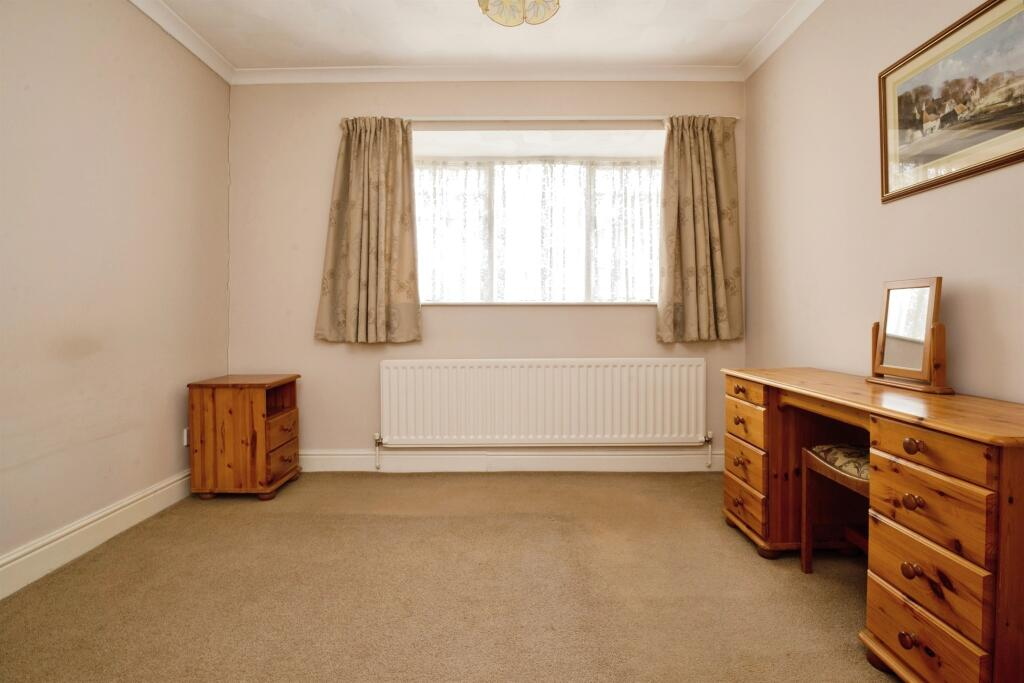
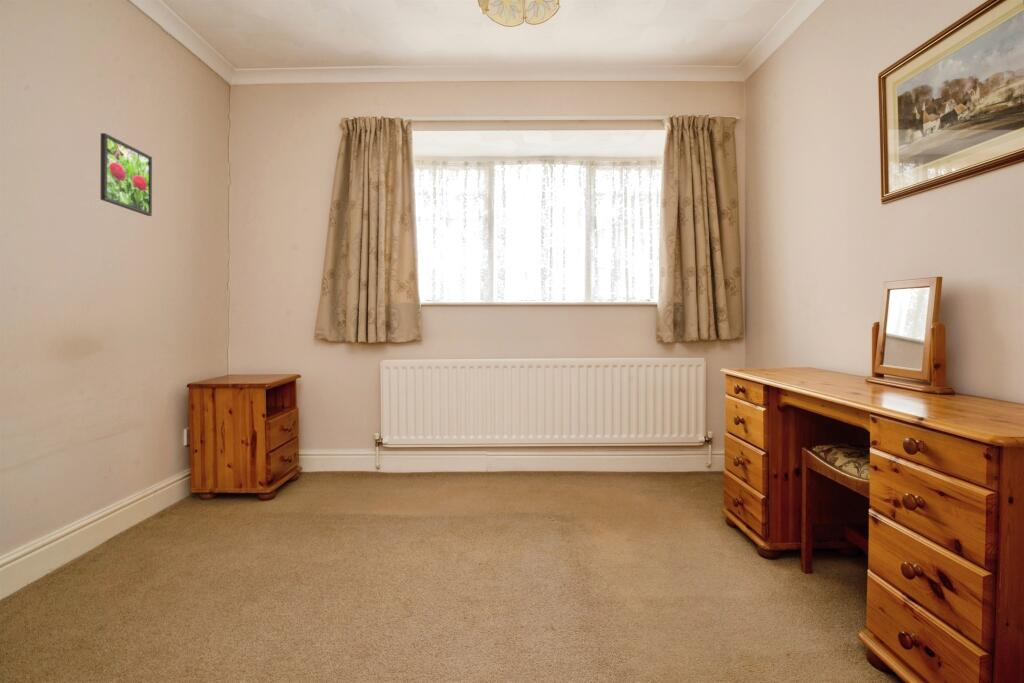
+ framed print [100,132,153,217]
